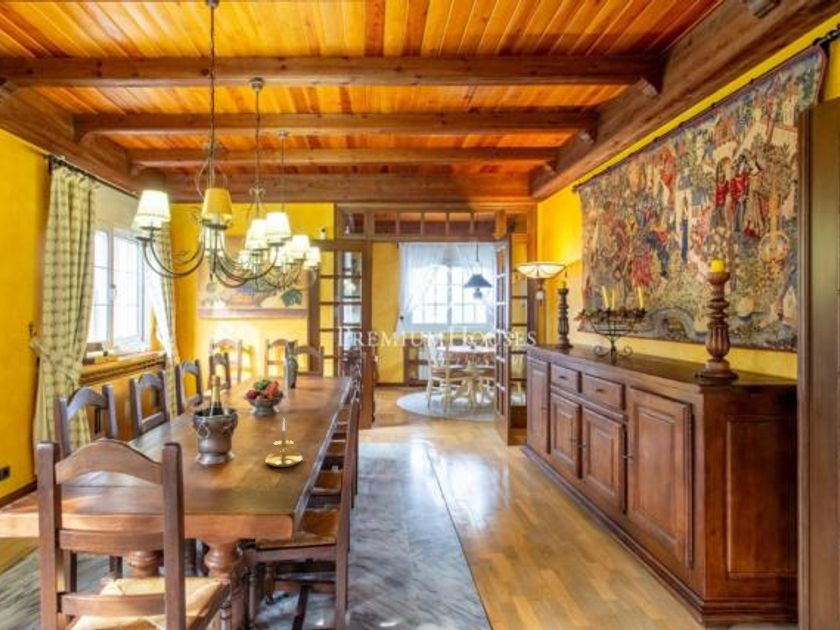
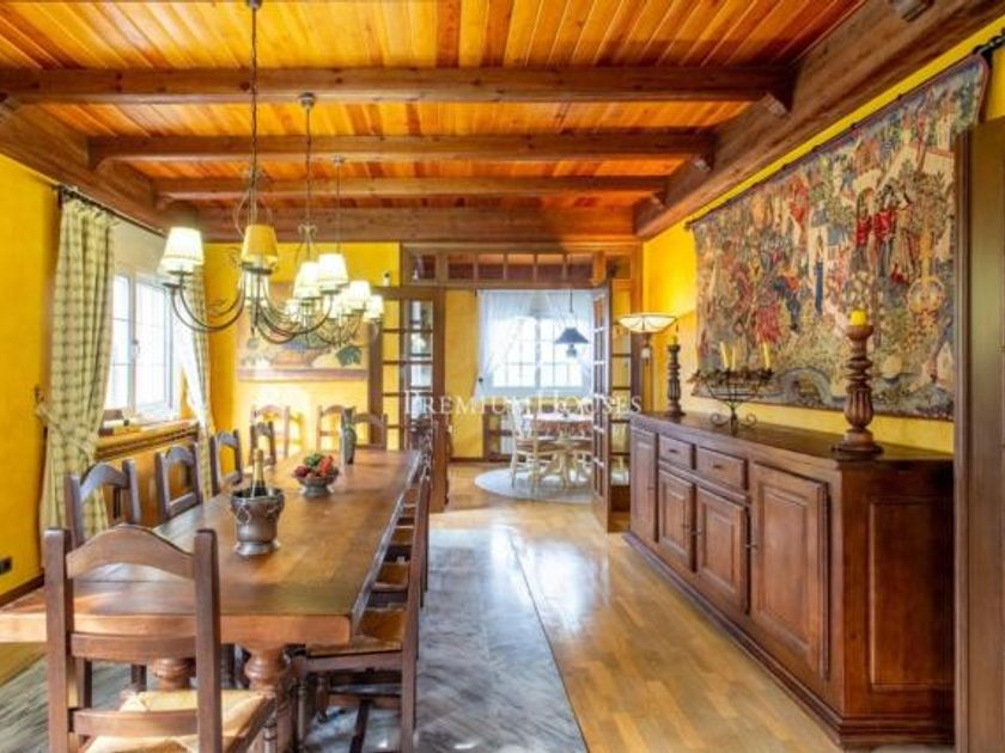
- candle holder [264,418,303,468]
